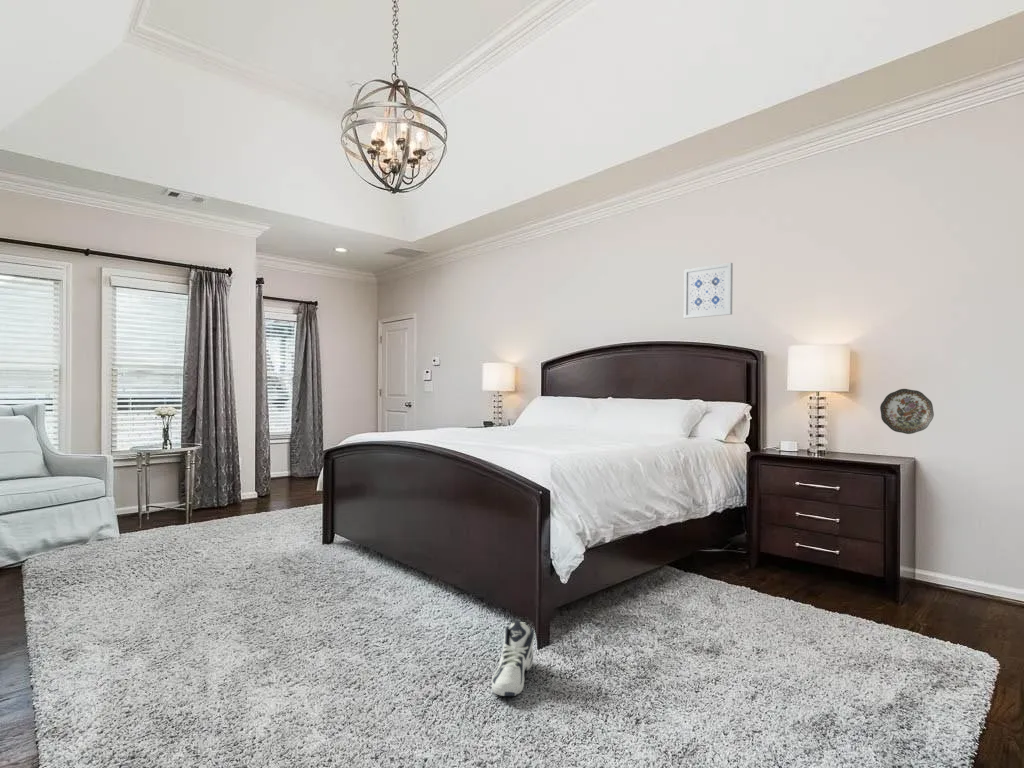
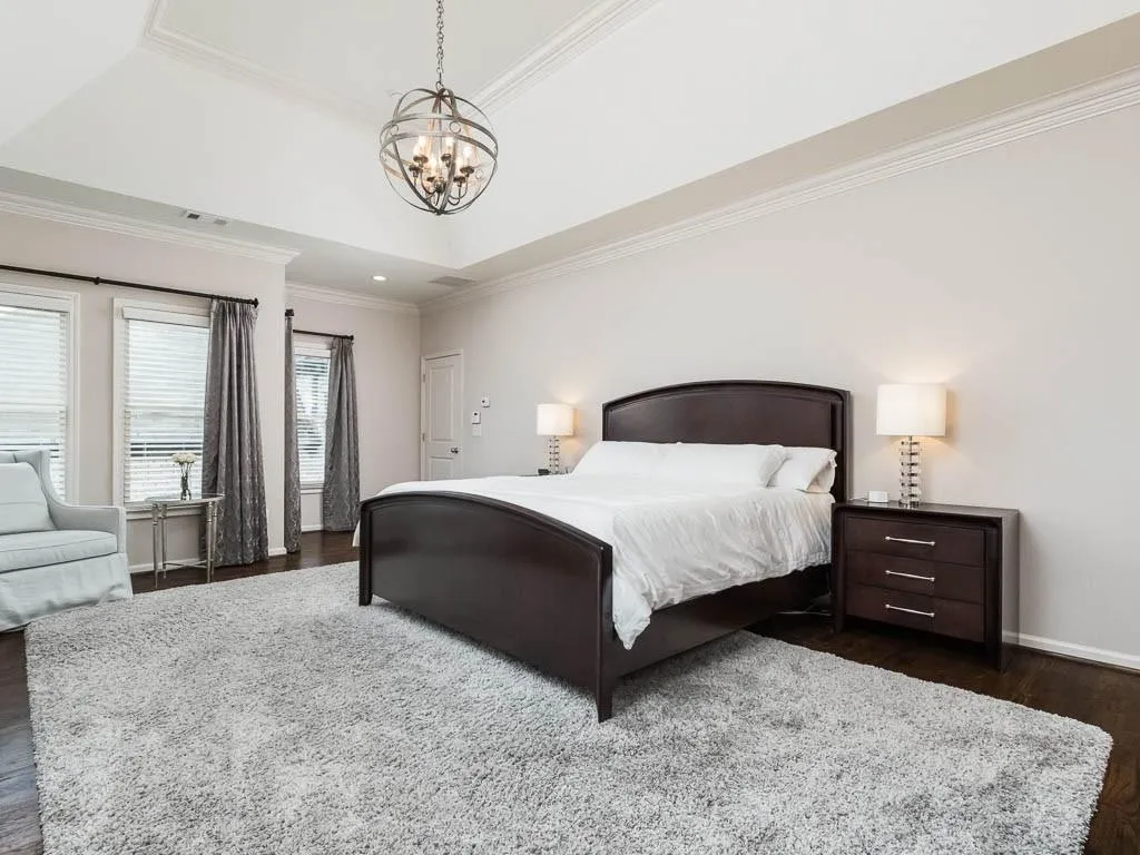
- decorative plate [879,388,935,435]
- sneaker [491,619,535,697]
- wall art [683,262,734,319]
